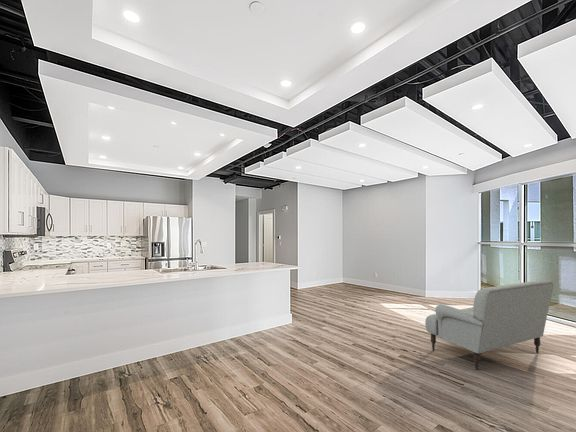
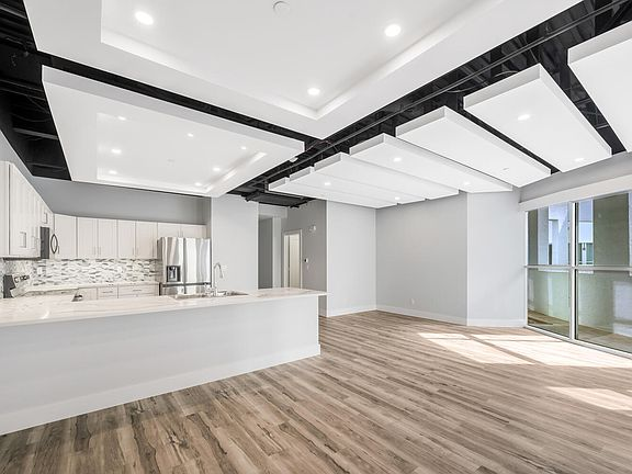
- sofa [424,279,554,371]
